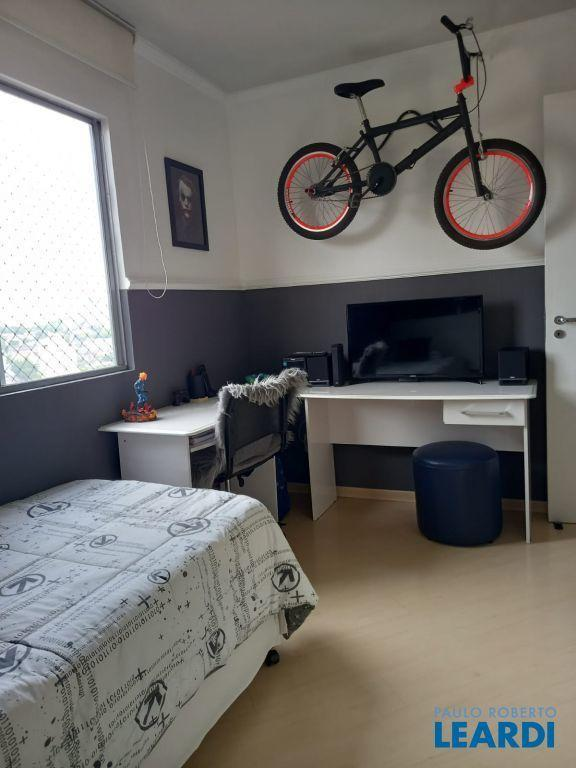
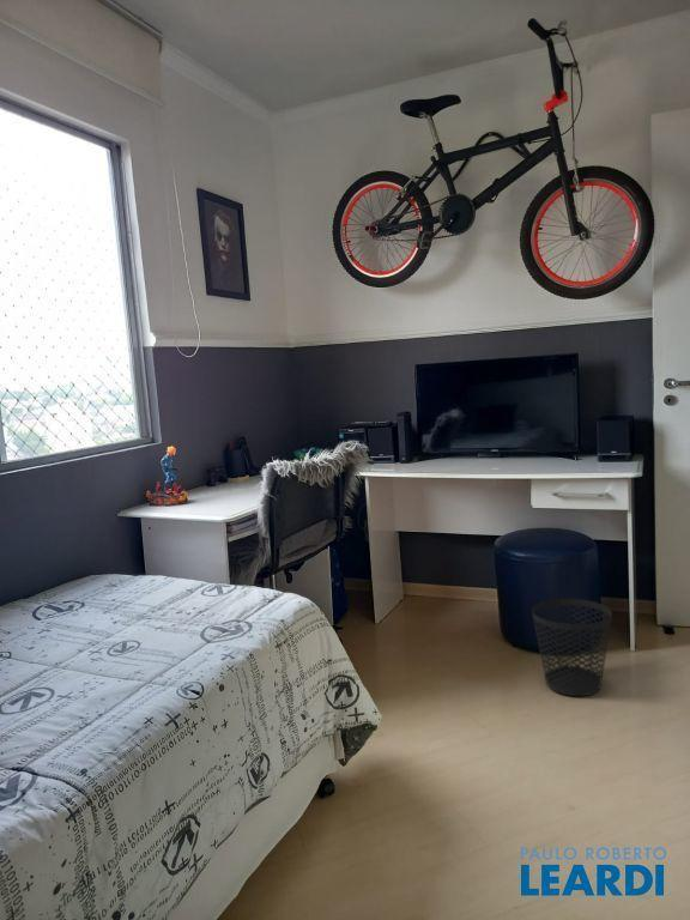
+ wastebasket [531,598,613,697]
